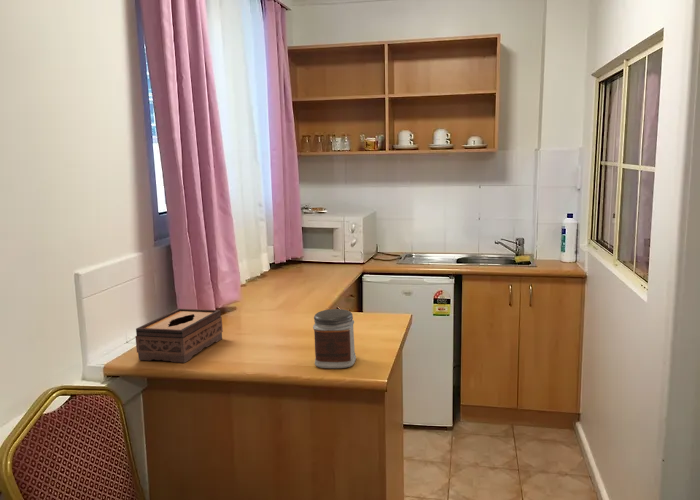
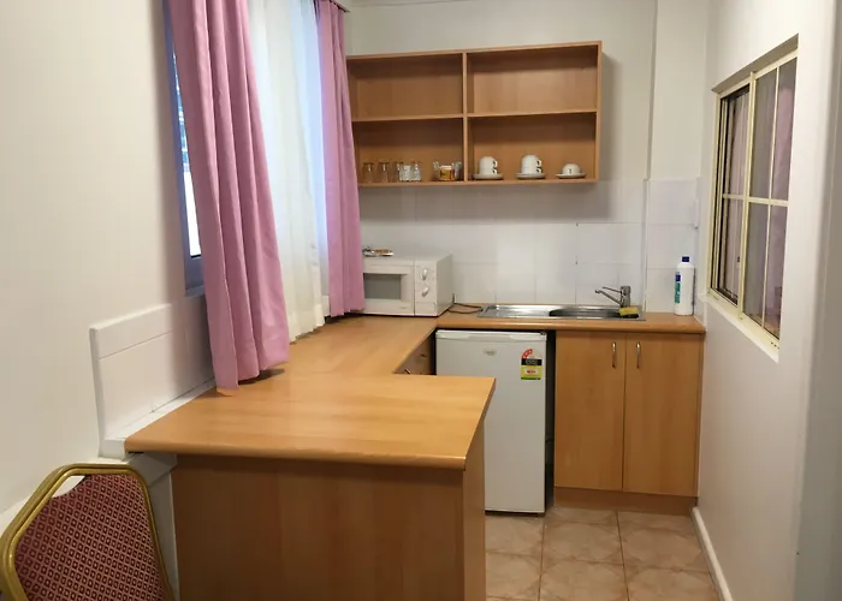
- tissue box [135,308,224,364]
- jar [312,308,357,369]
